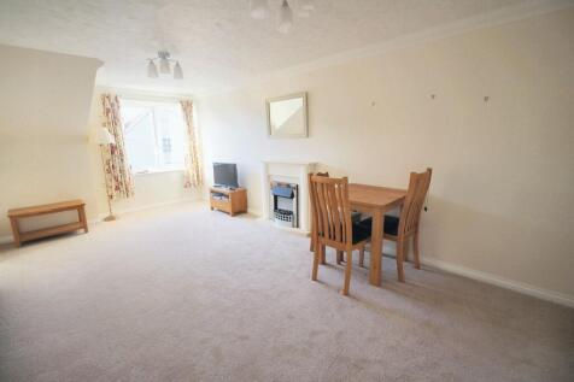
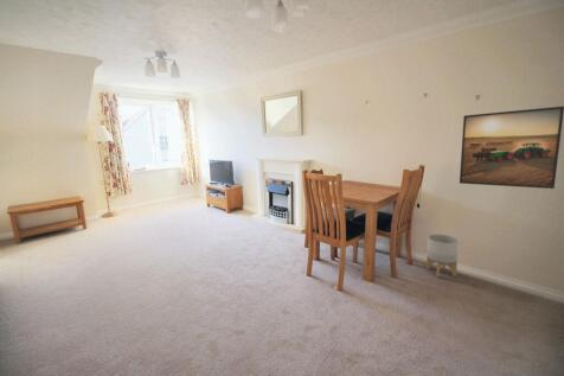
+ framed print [459,106,564,190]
+ planter [425,232,460,279]
